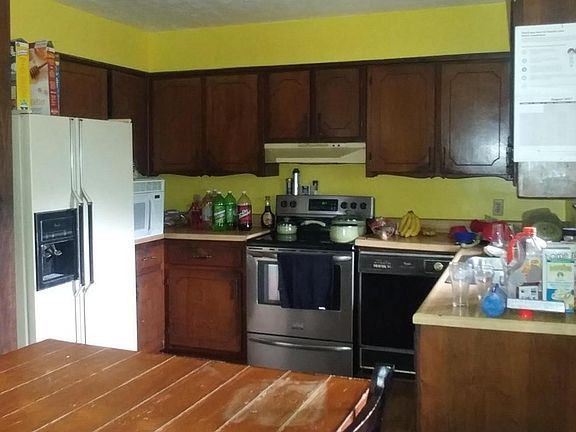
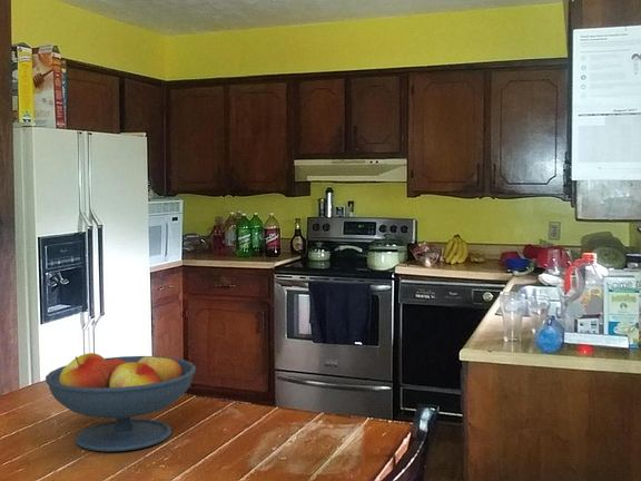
+ fruit bowl [45,350,197,452]
